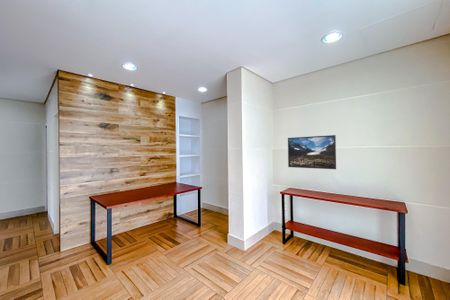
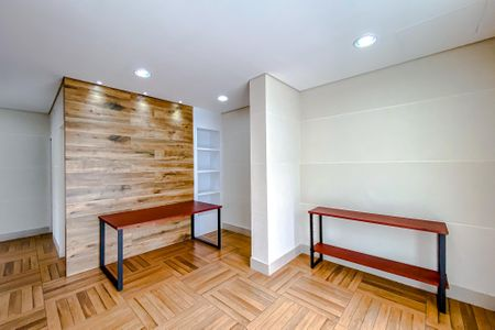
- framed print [287,134,337,170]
